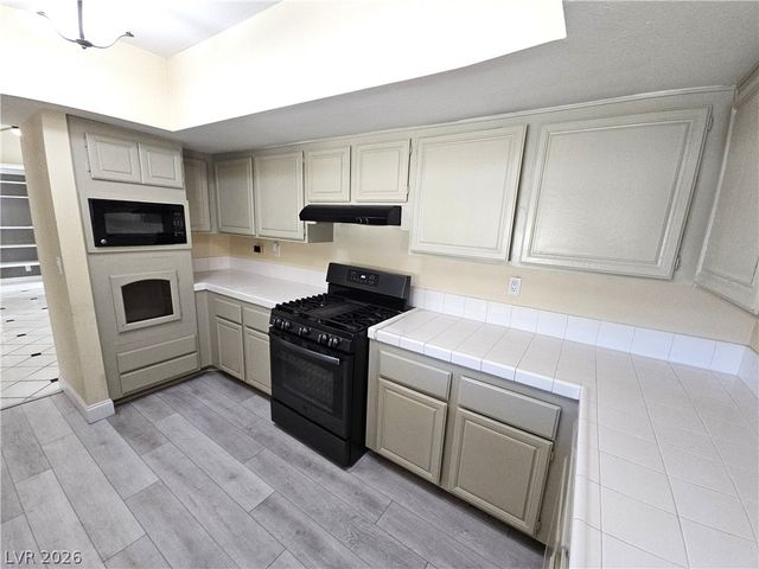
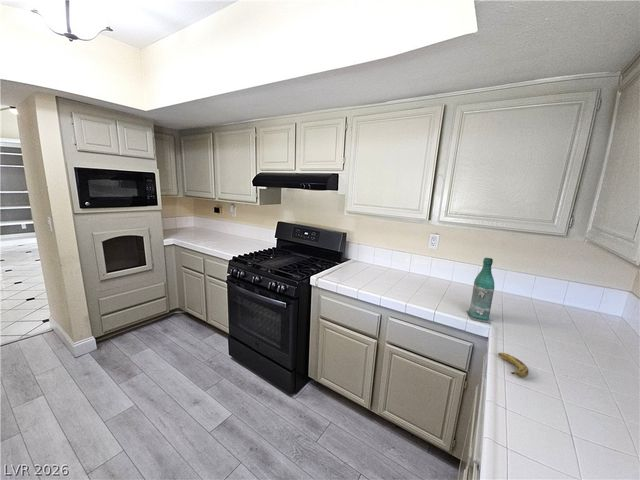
+ bottle [465,257,495,324]
+ banana [497,352,529,378]
